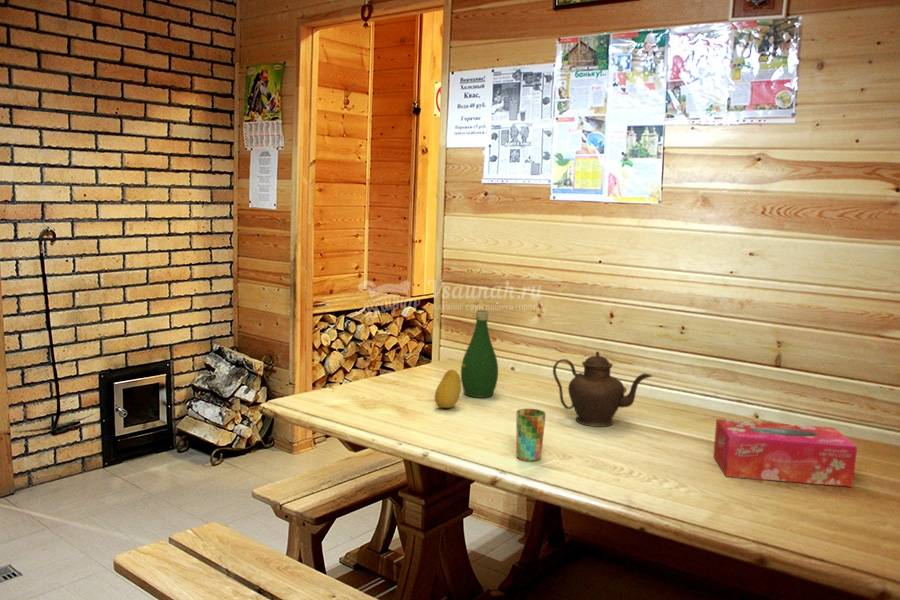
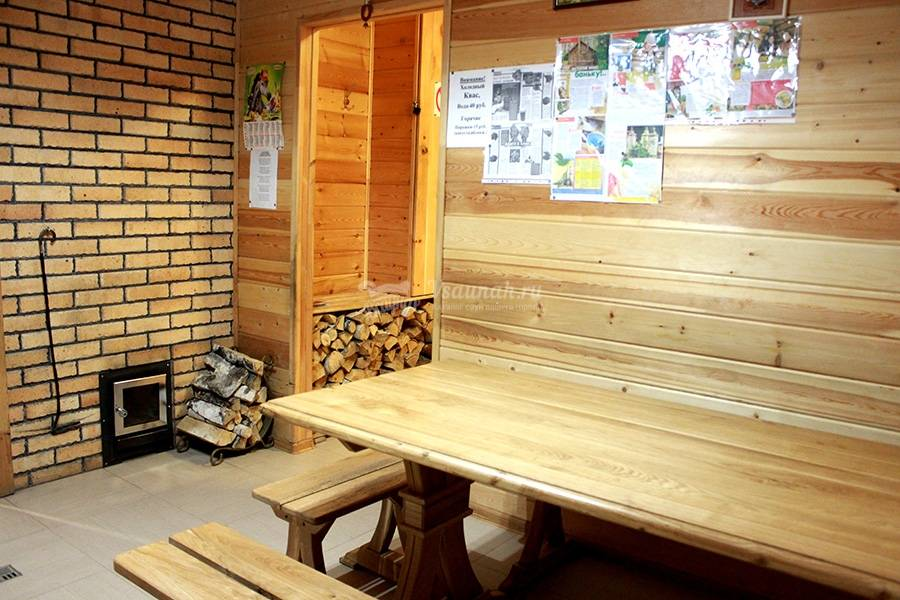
- tissue box [712,418,858,488]
- teapot [552,350,654,428]
- fruit [434,369,462,409]
- cup [515,408,547,463]
- bottle [460,309,499,399]
